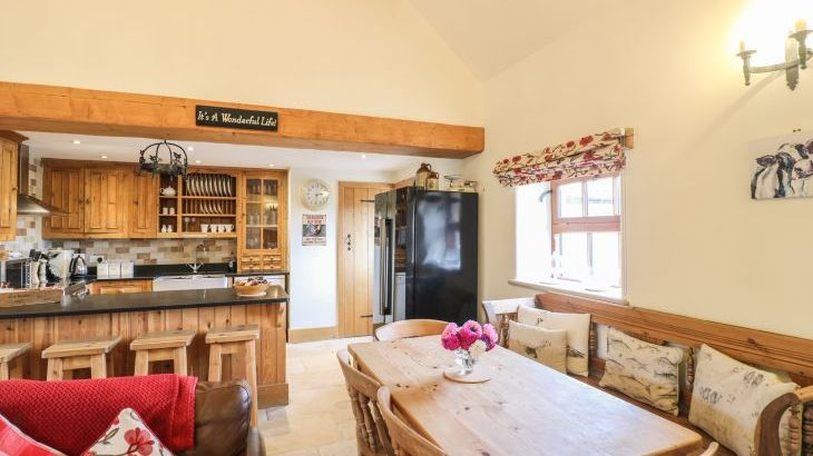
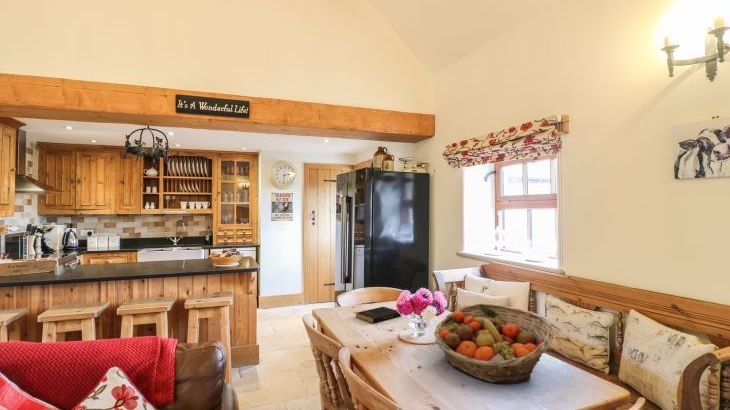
+ fruit basket [433,303,555,384]
+ book [355,306,402,324]
